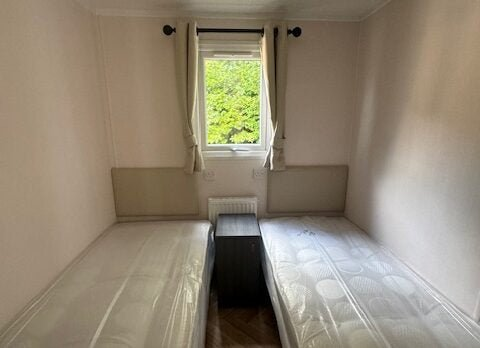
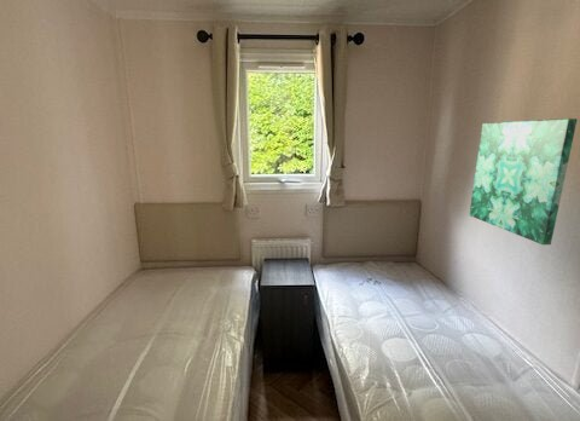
+ wall art [469,117,579,246]
